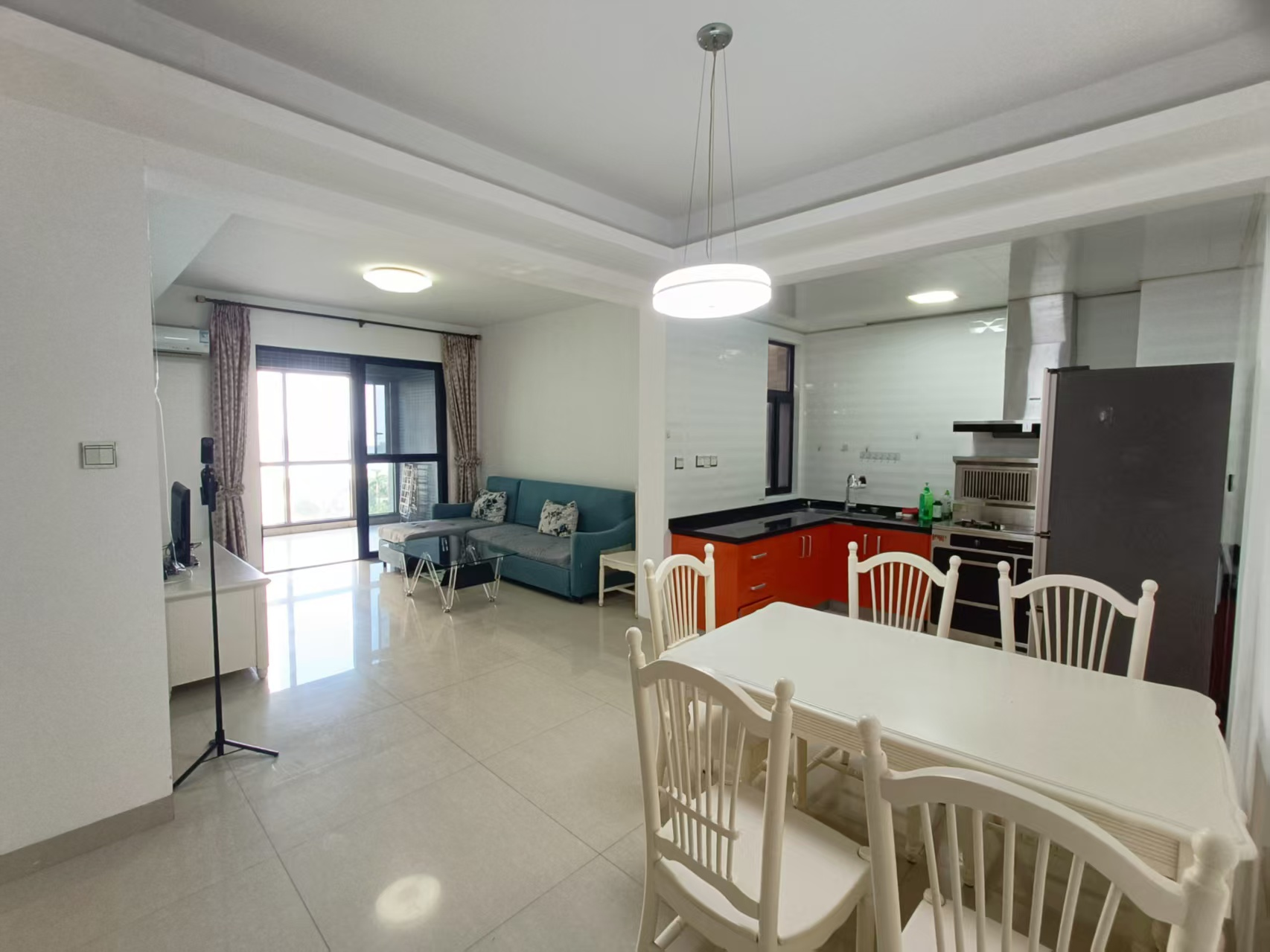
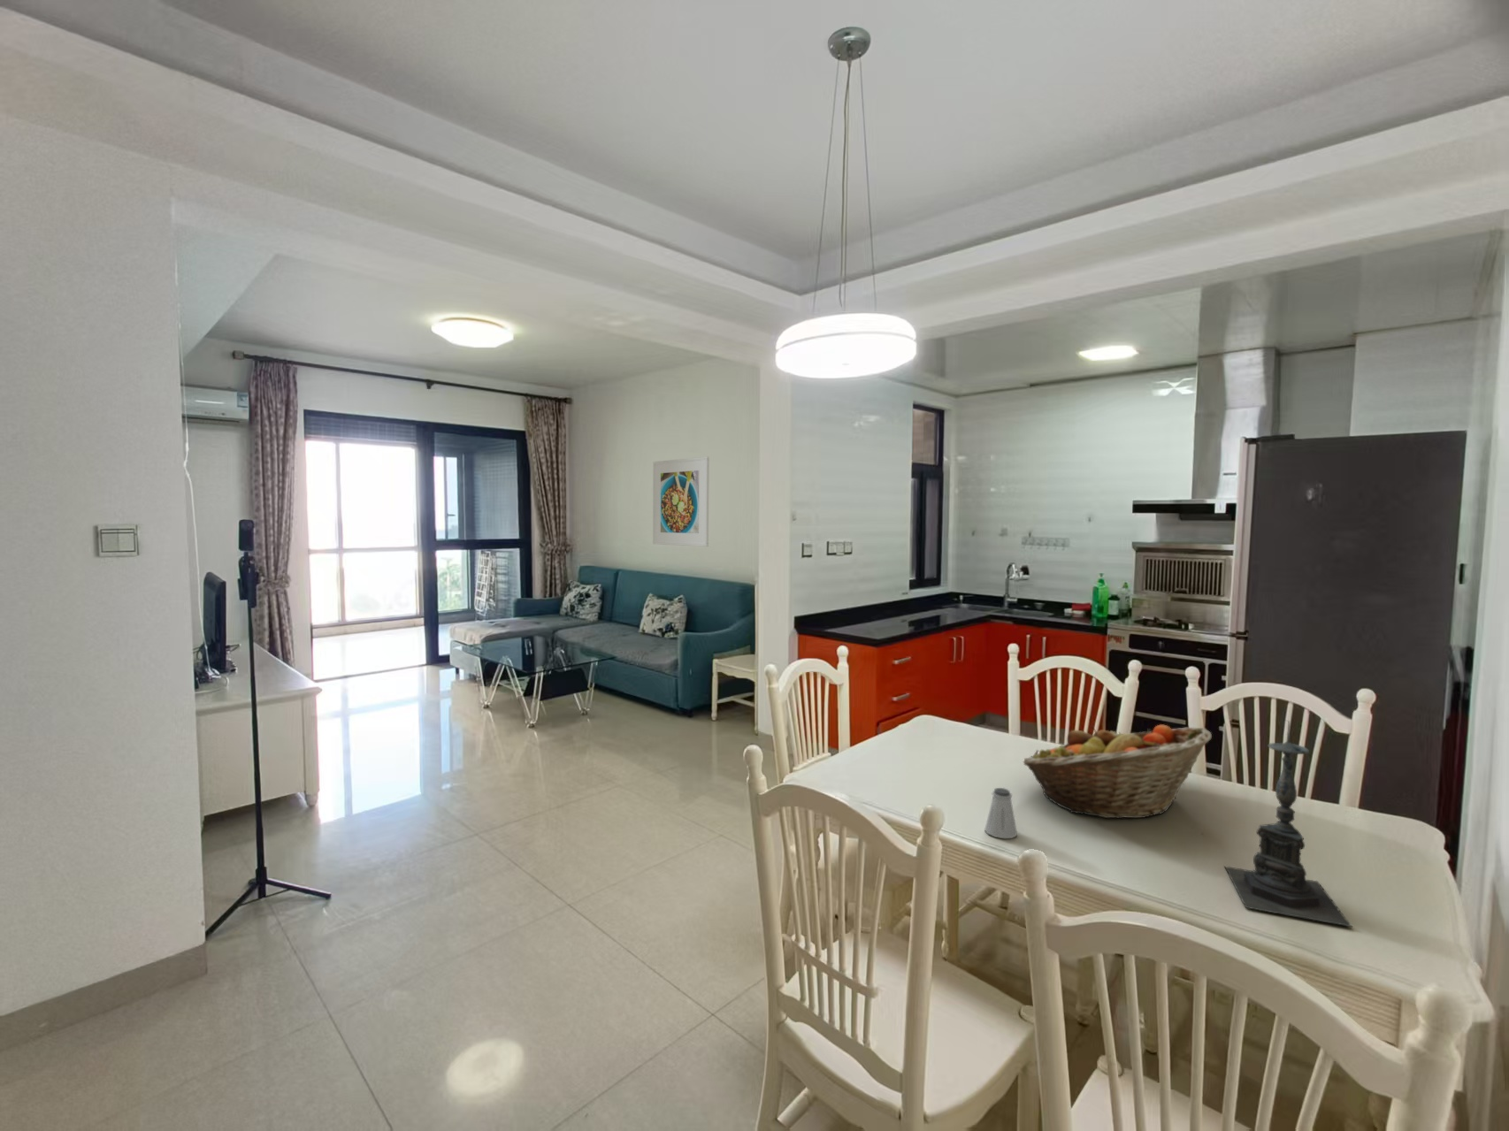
+ fruit basket [1023,725,1213,820]
+ saltshaker [984,786,1018,839]
+ candle holder [1224,719,1352,928]
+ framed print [652,455,711,548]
